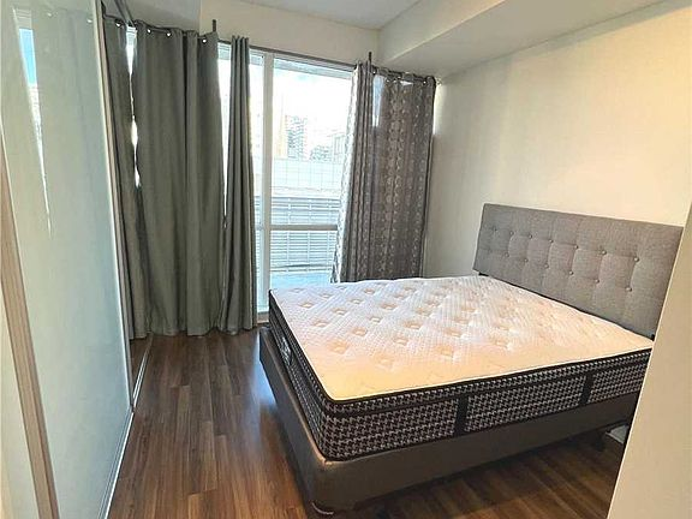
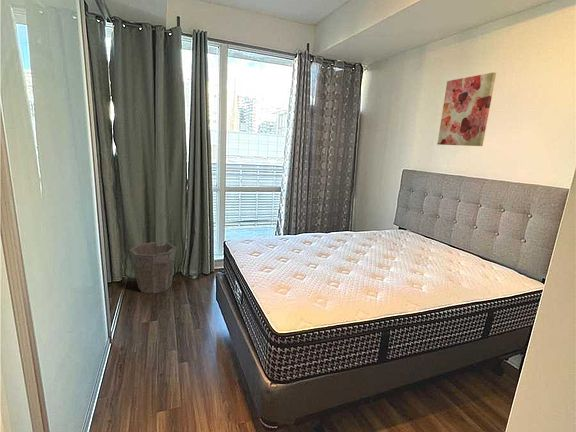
+ wall art [436,71,497,147]
+ waste bin [129,241,177,294]
